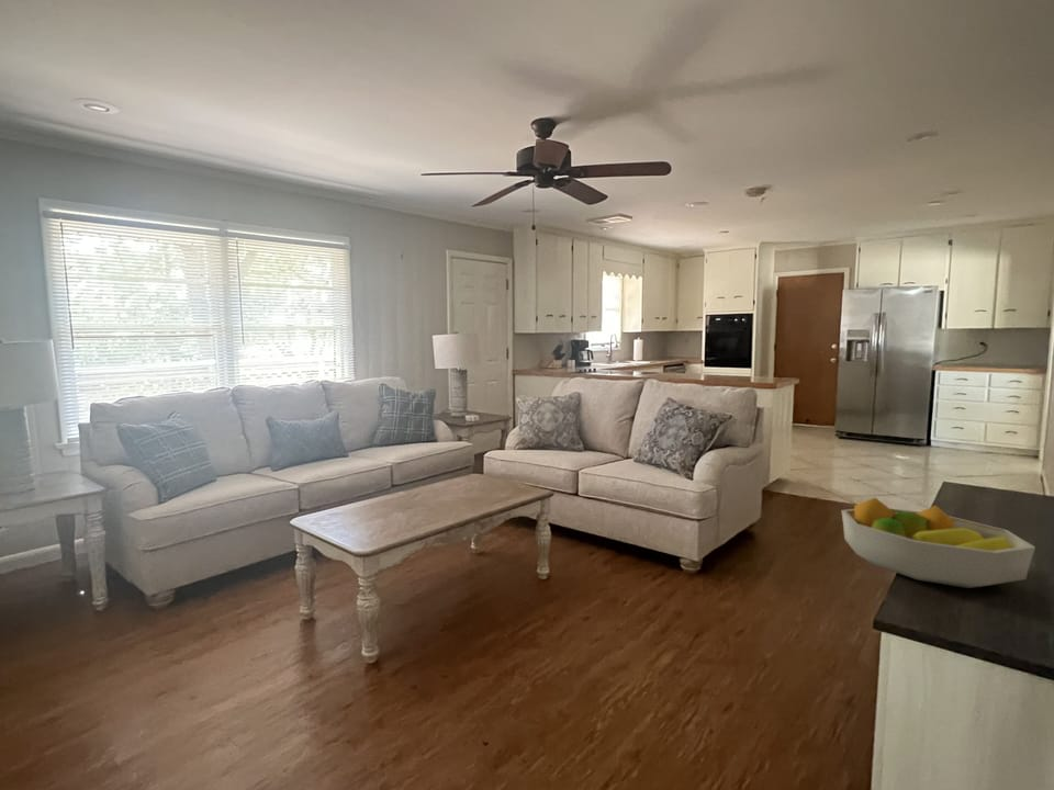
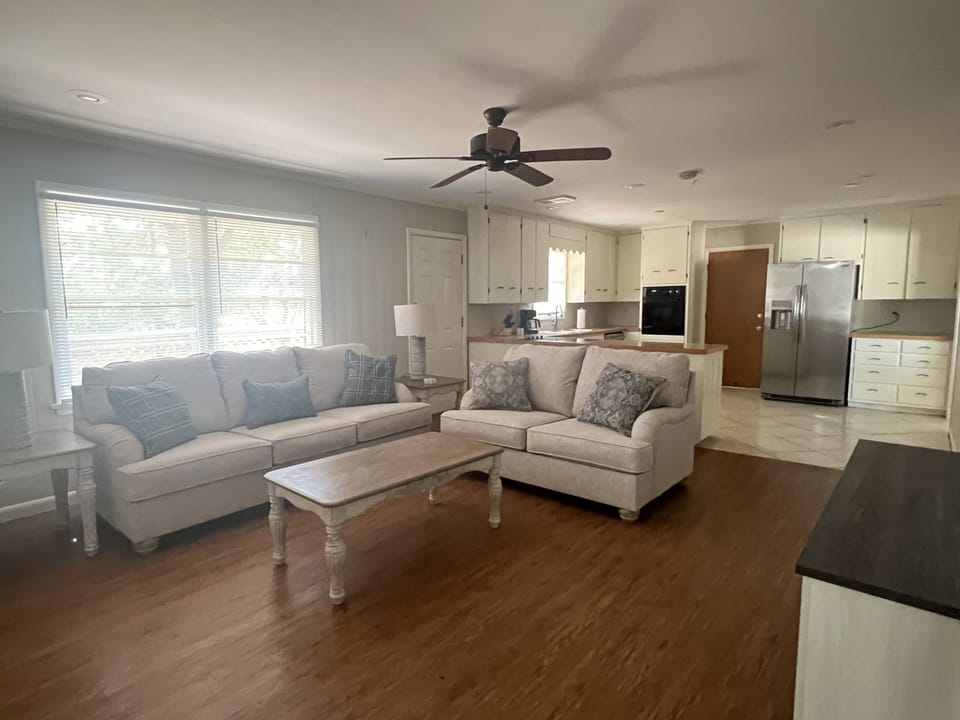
- fruit bowl [840,497,1036,589]
